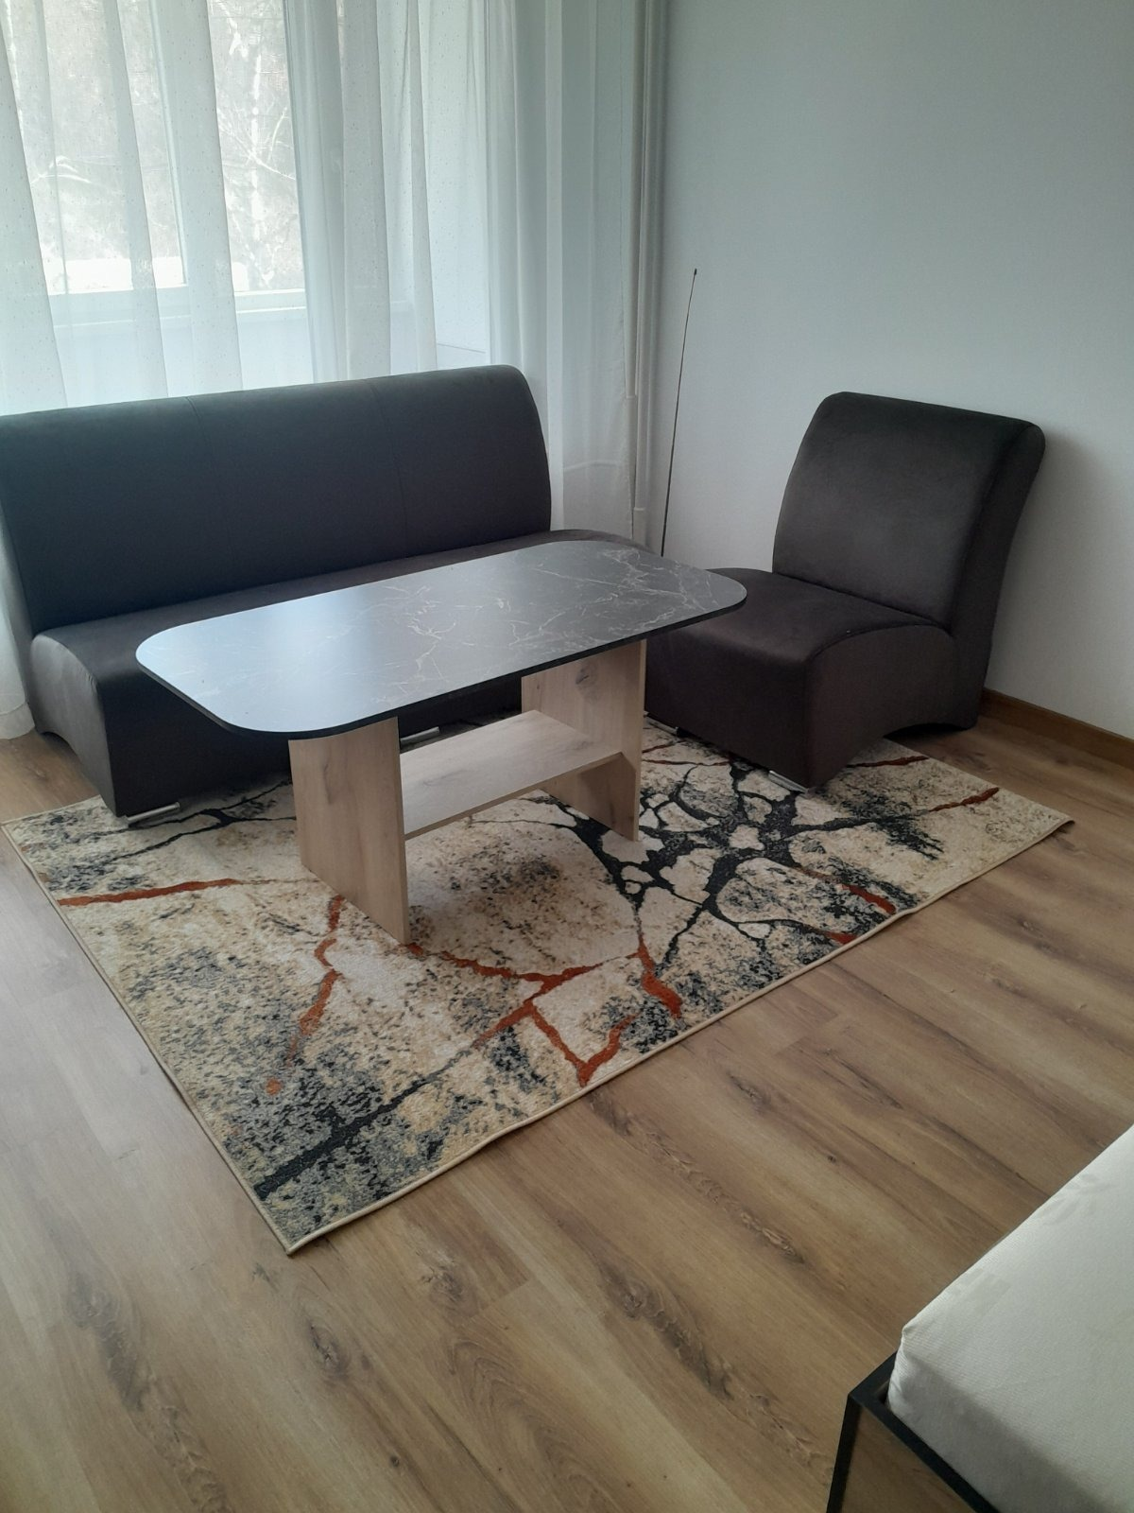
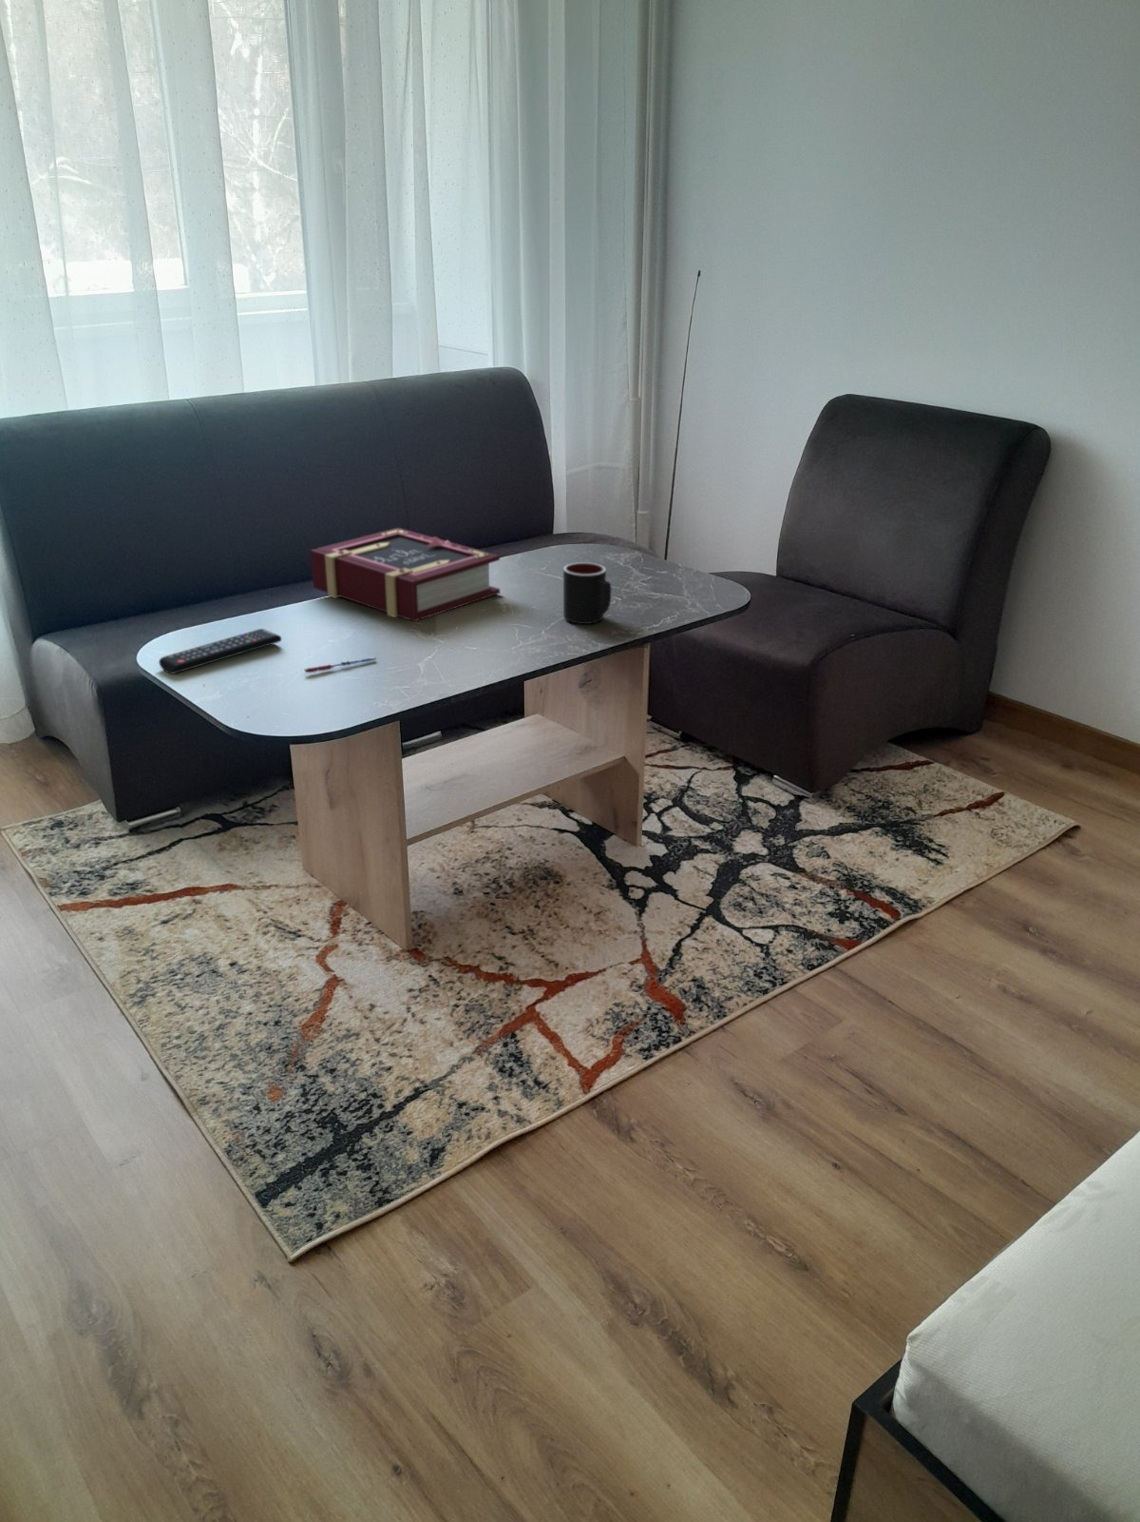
+ mug [563,561,612,624]
+ remote control [158,628,283,676]
+ pen [304,657,377,674]
+ book [310,527,501,622]
